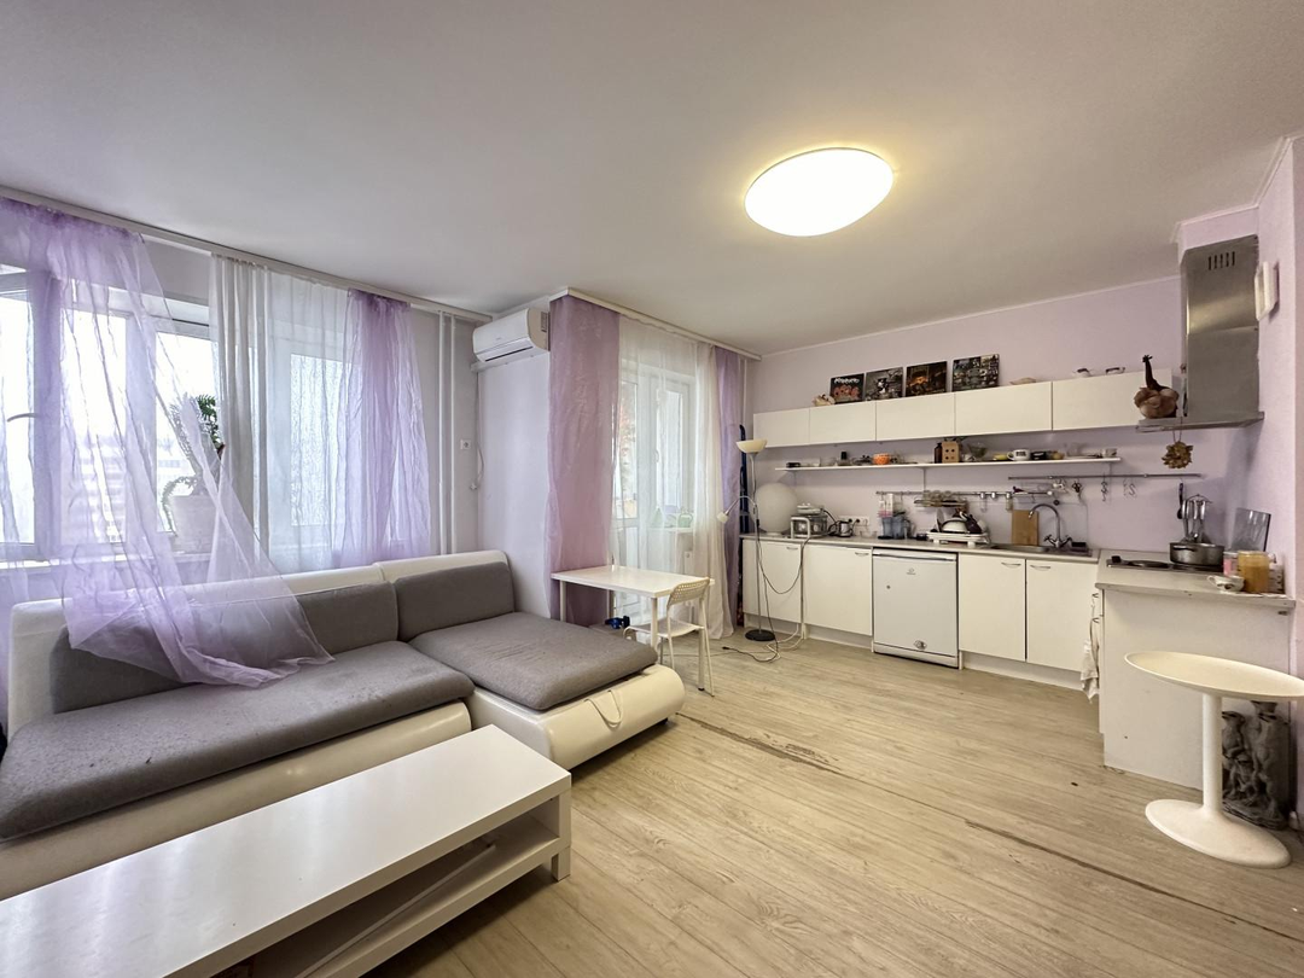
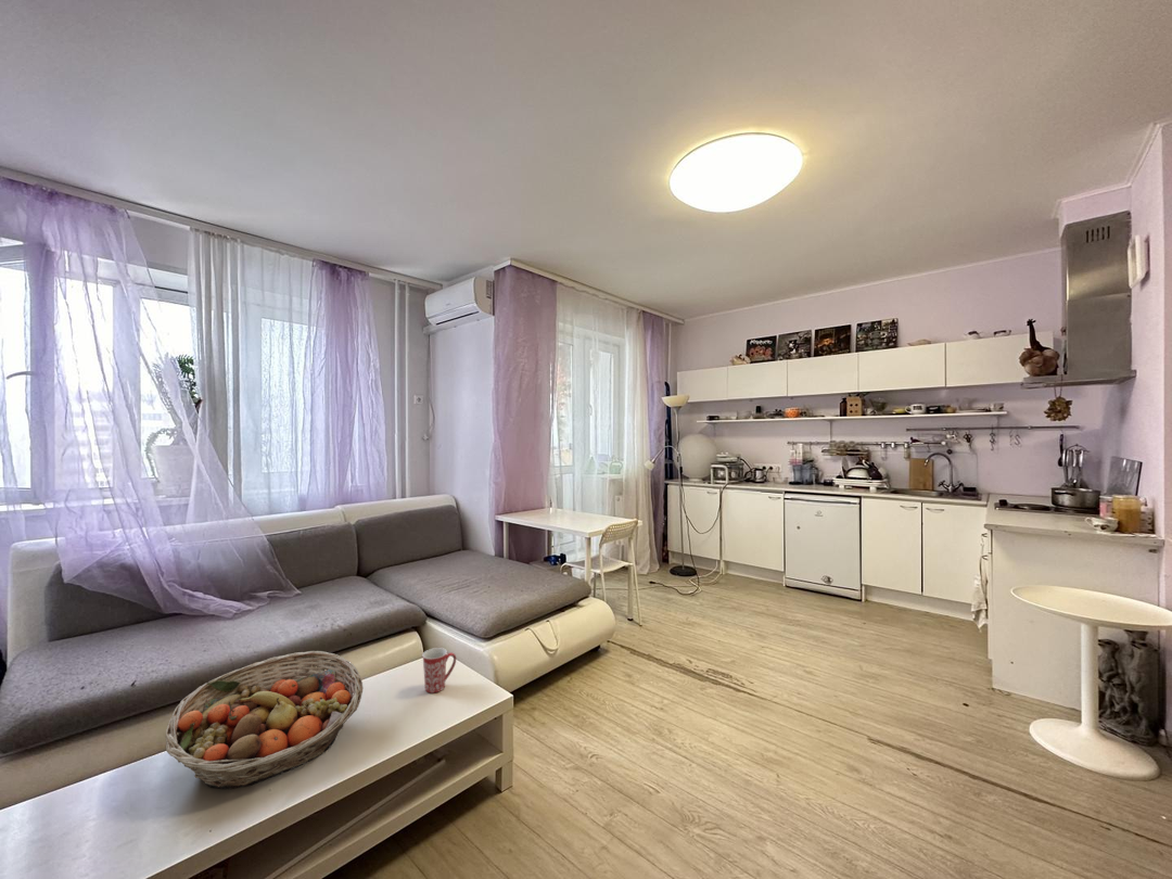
+ fruit basket [164,650,364,790]
+ mug [421,647,457,695]
